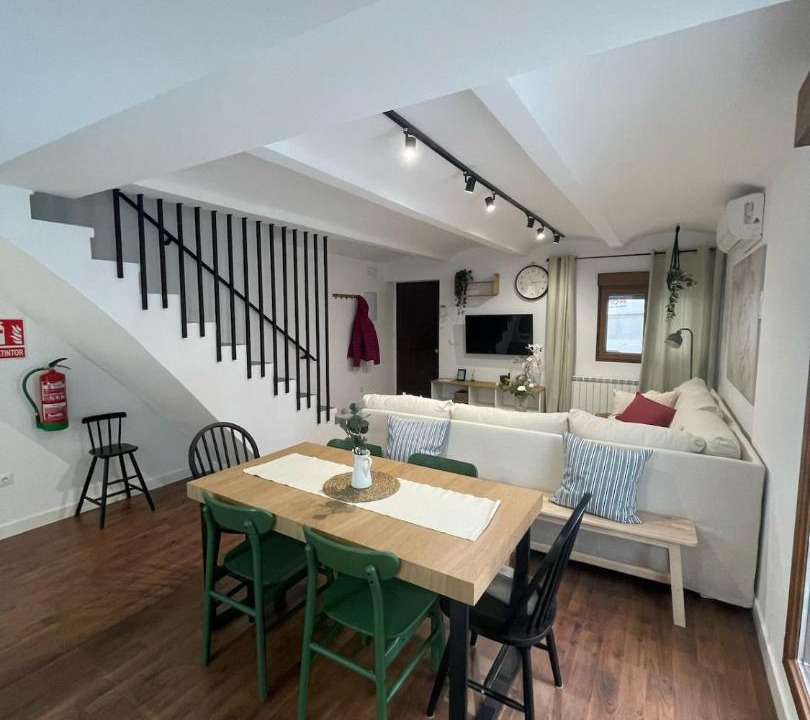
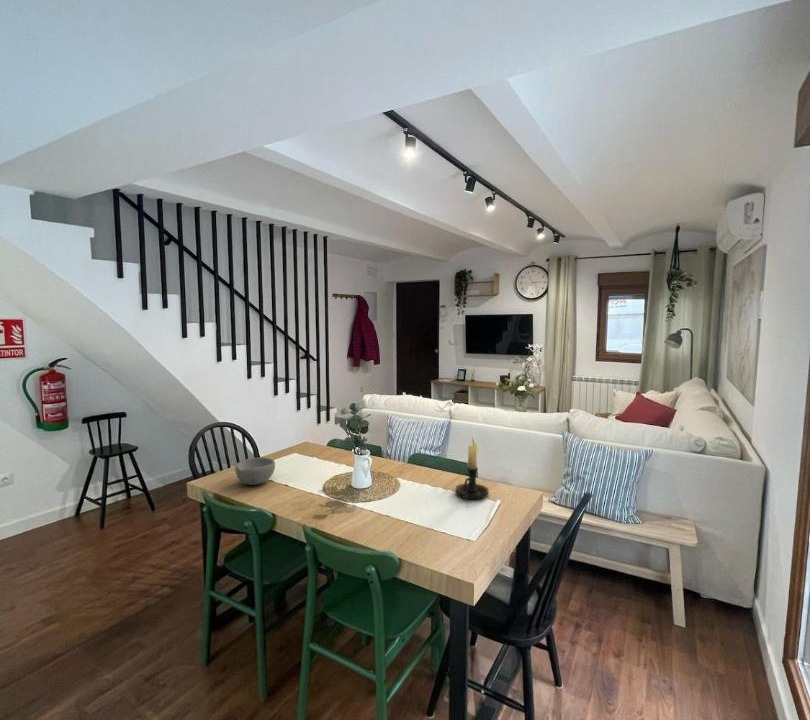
+ bowl [234,456,276,486]
+ candle holder [455,432,490,501]
